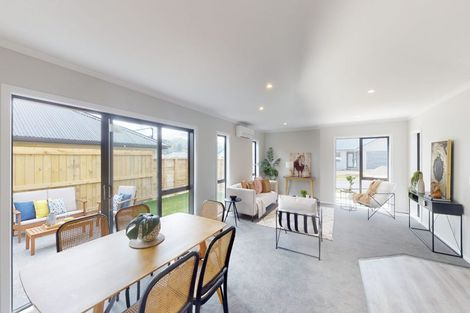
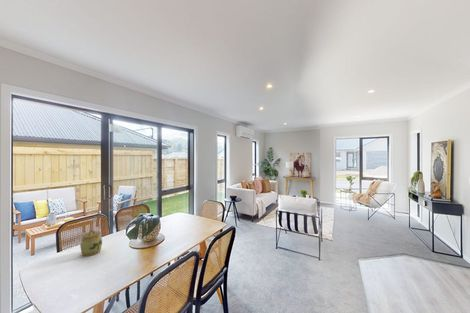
+ jar [79,229,103,257]
